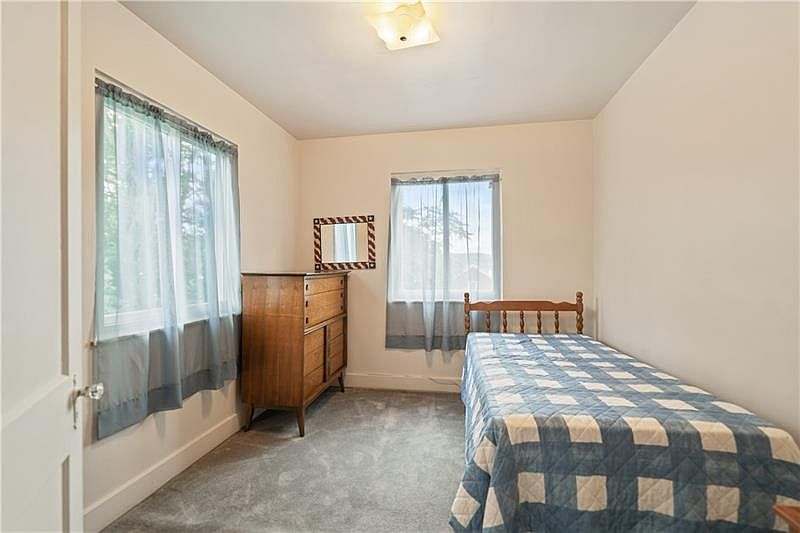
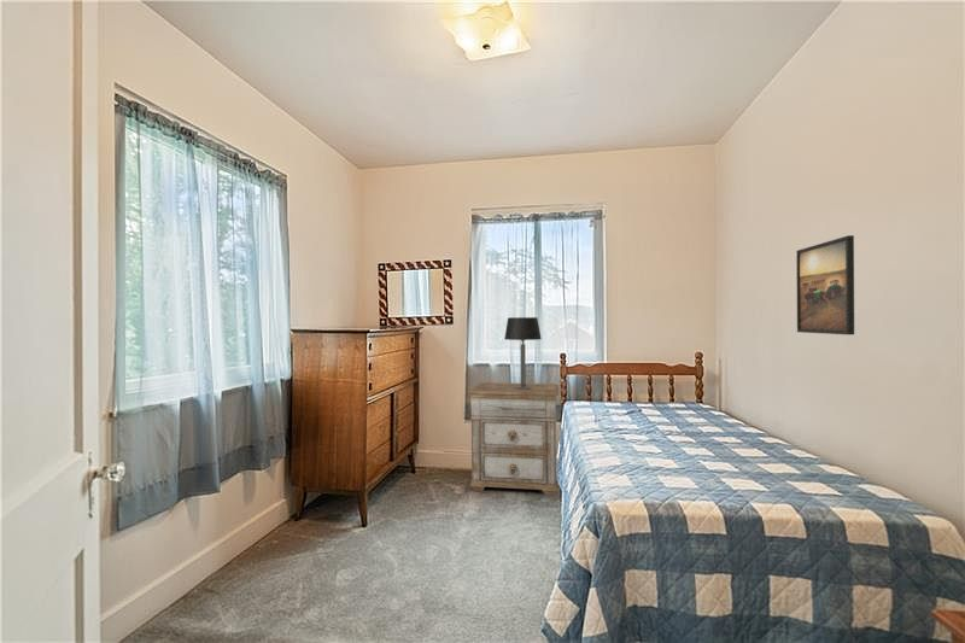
+ nightstand [467,381,560,496]
+ table lamp [503,316,543,390]
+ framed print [795,234,855,335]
